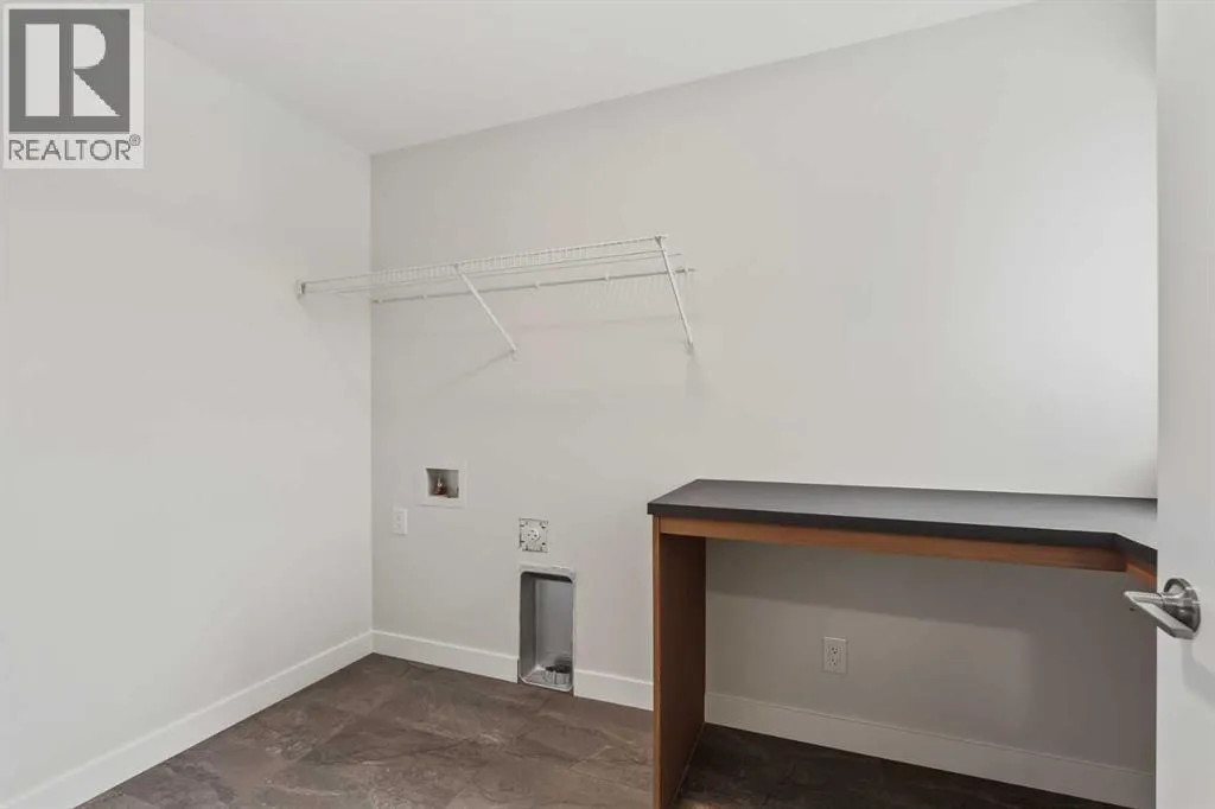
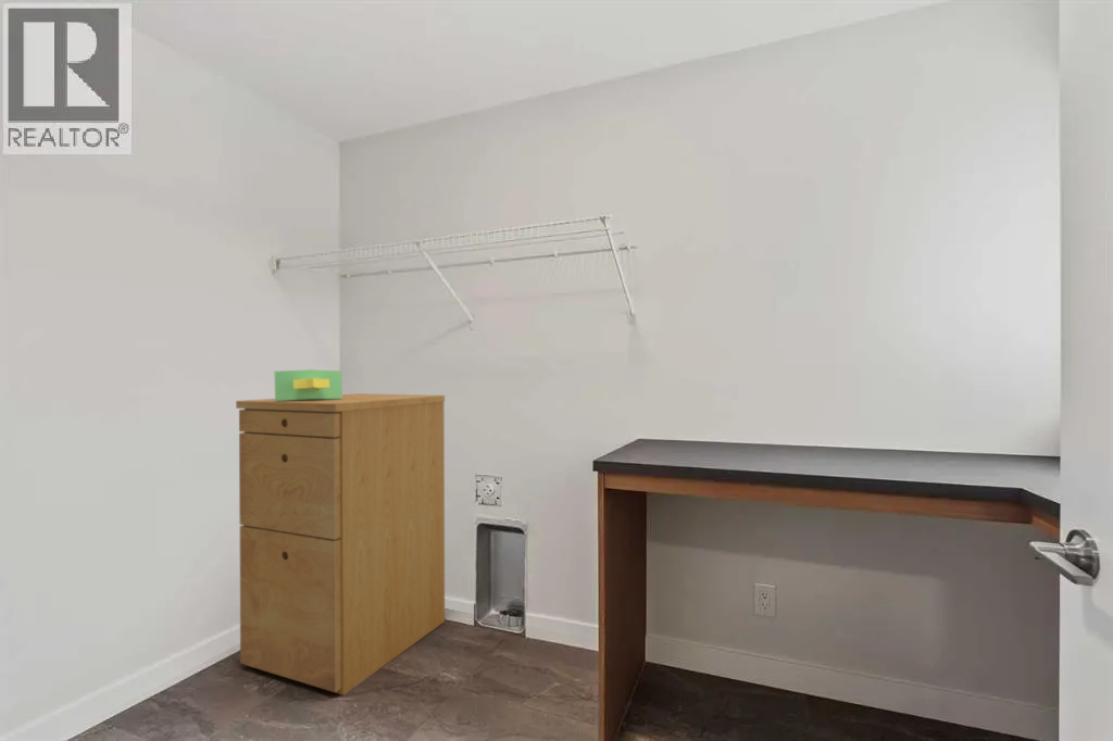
+ folder [273,368,343,401]
+ filing cabinet [235,392,446,696]
